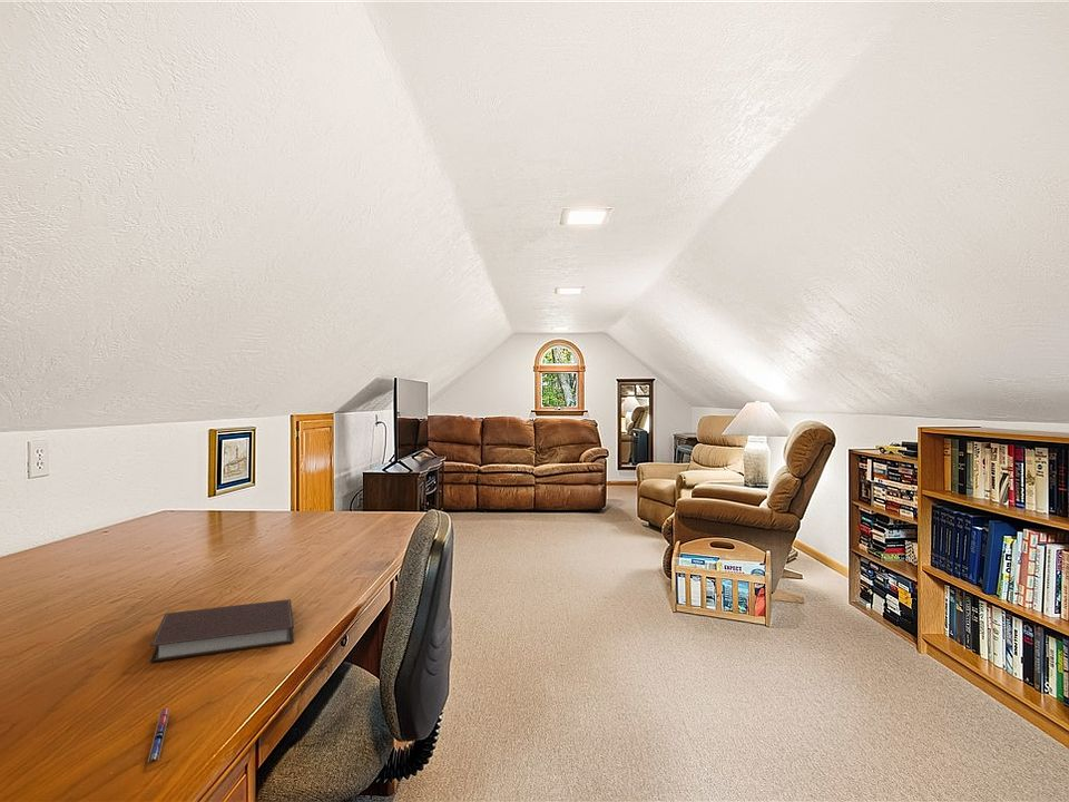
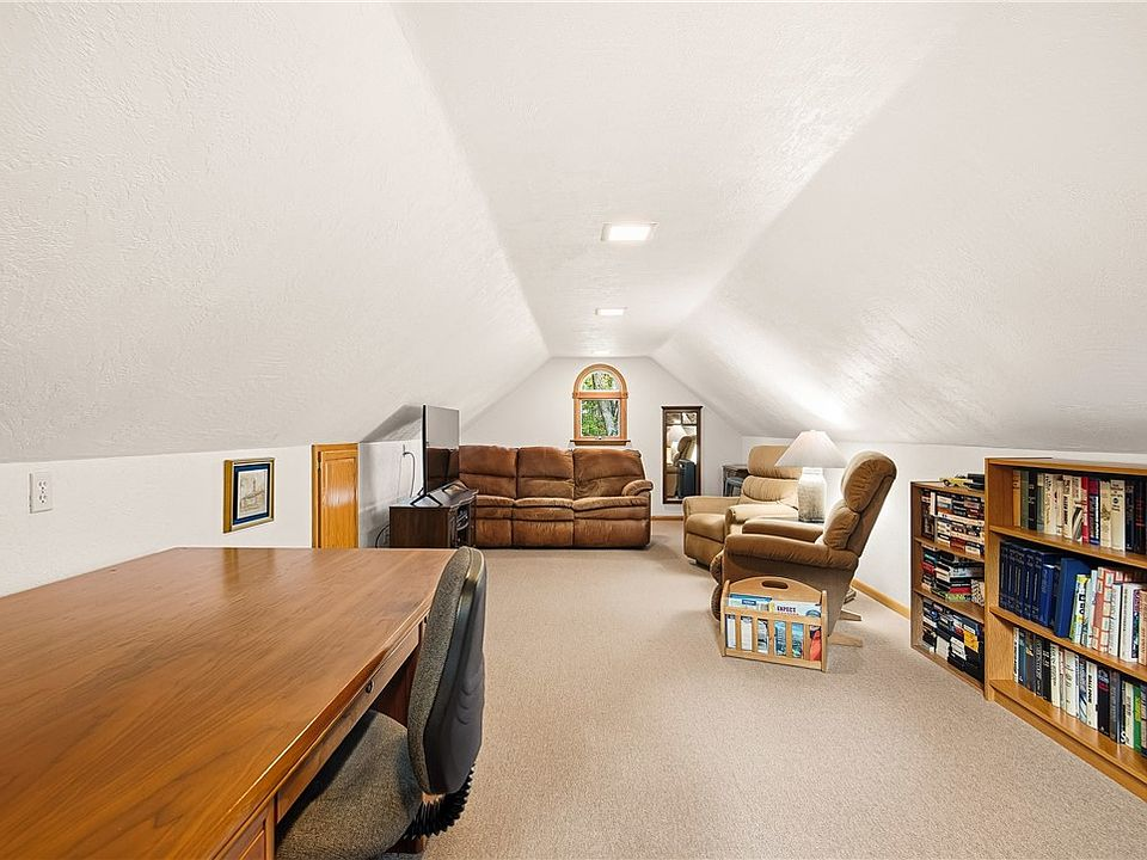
- notebook [149,598,295,663]
- pen [147,707,170,763]
